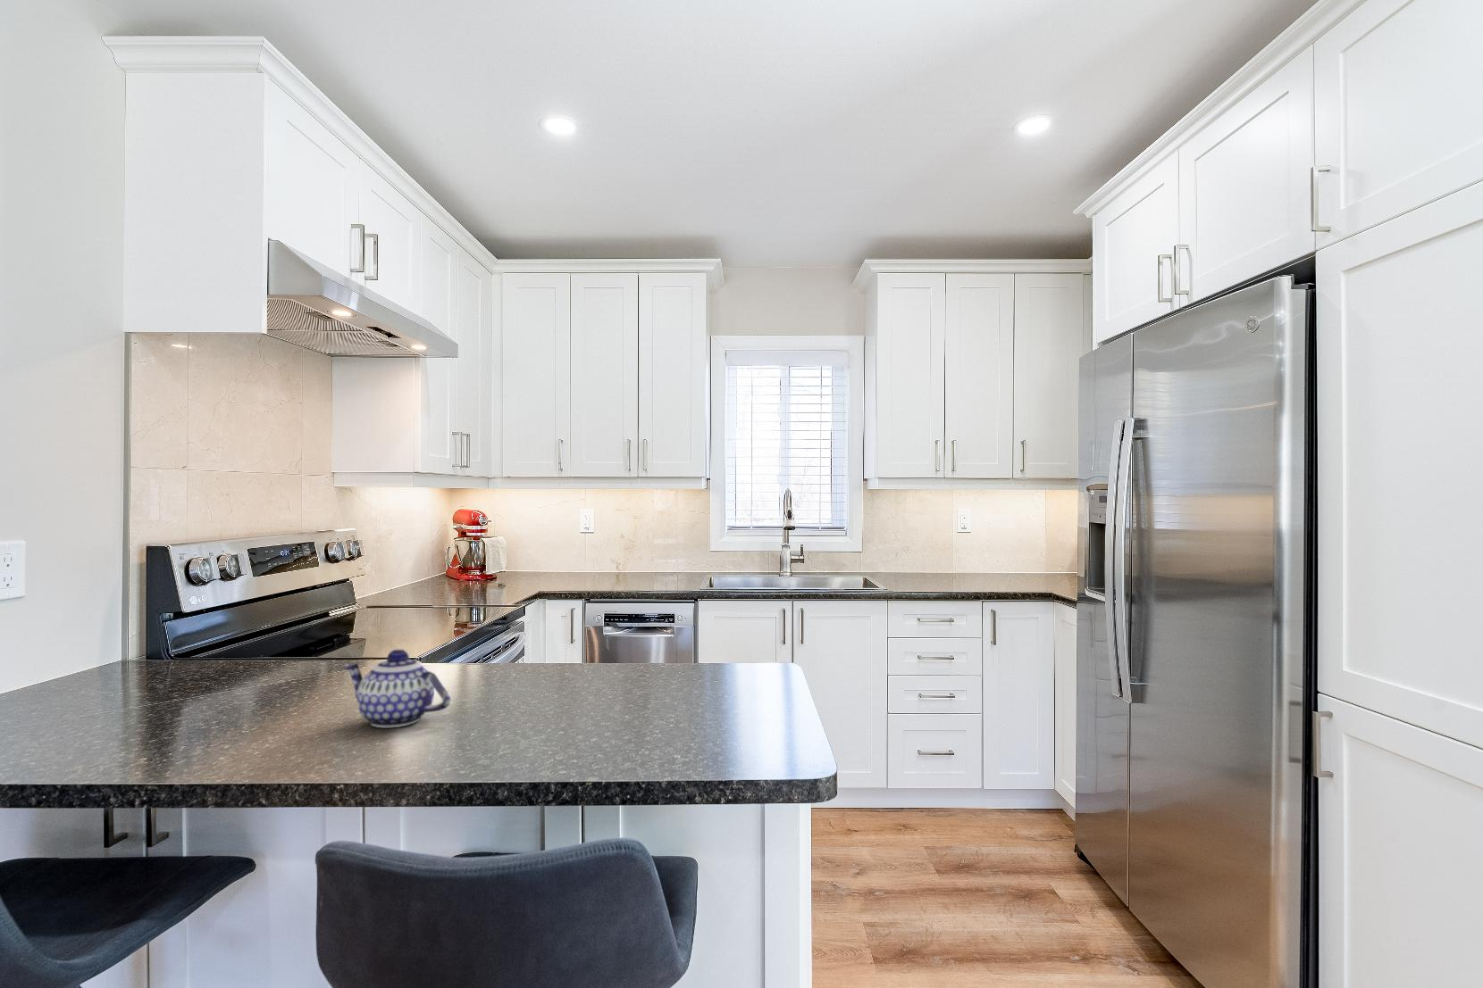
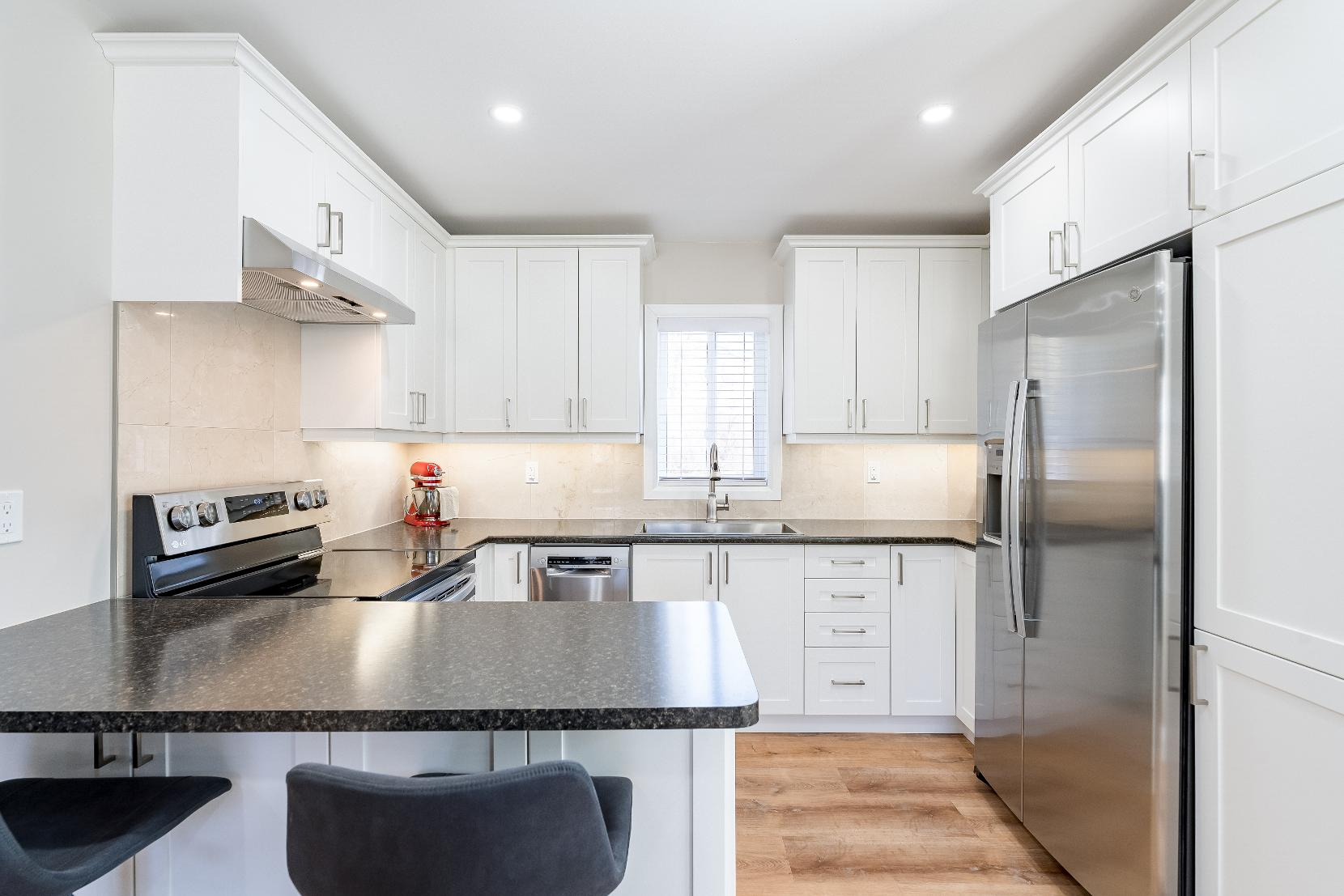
- teapot [341,648,451,728]
